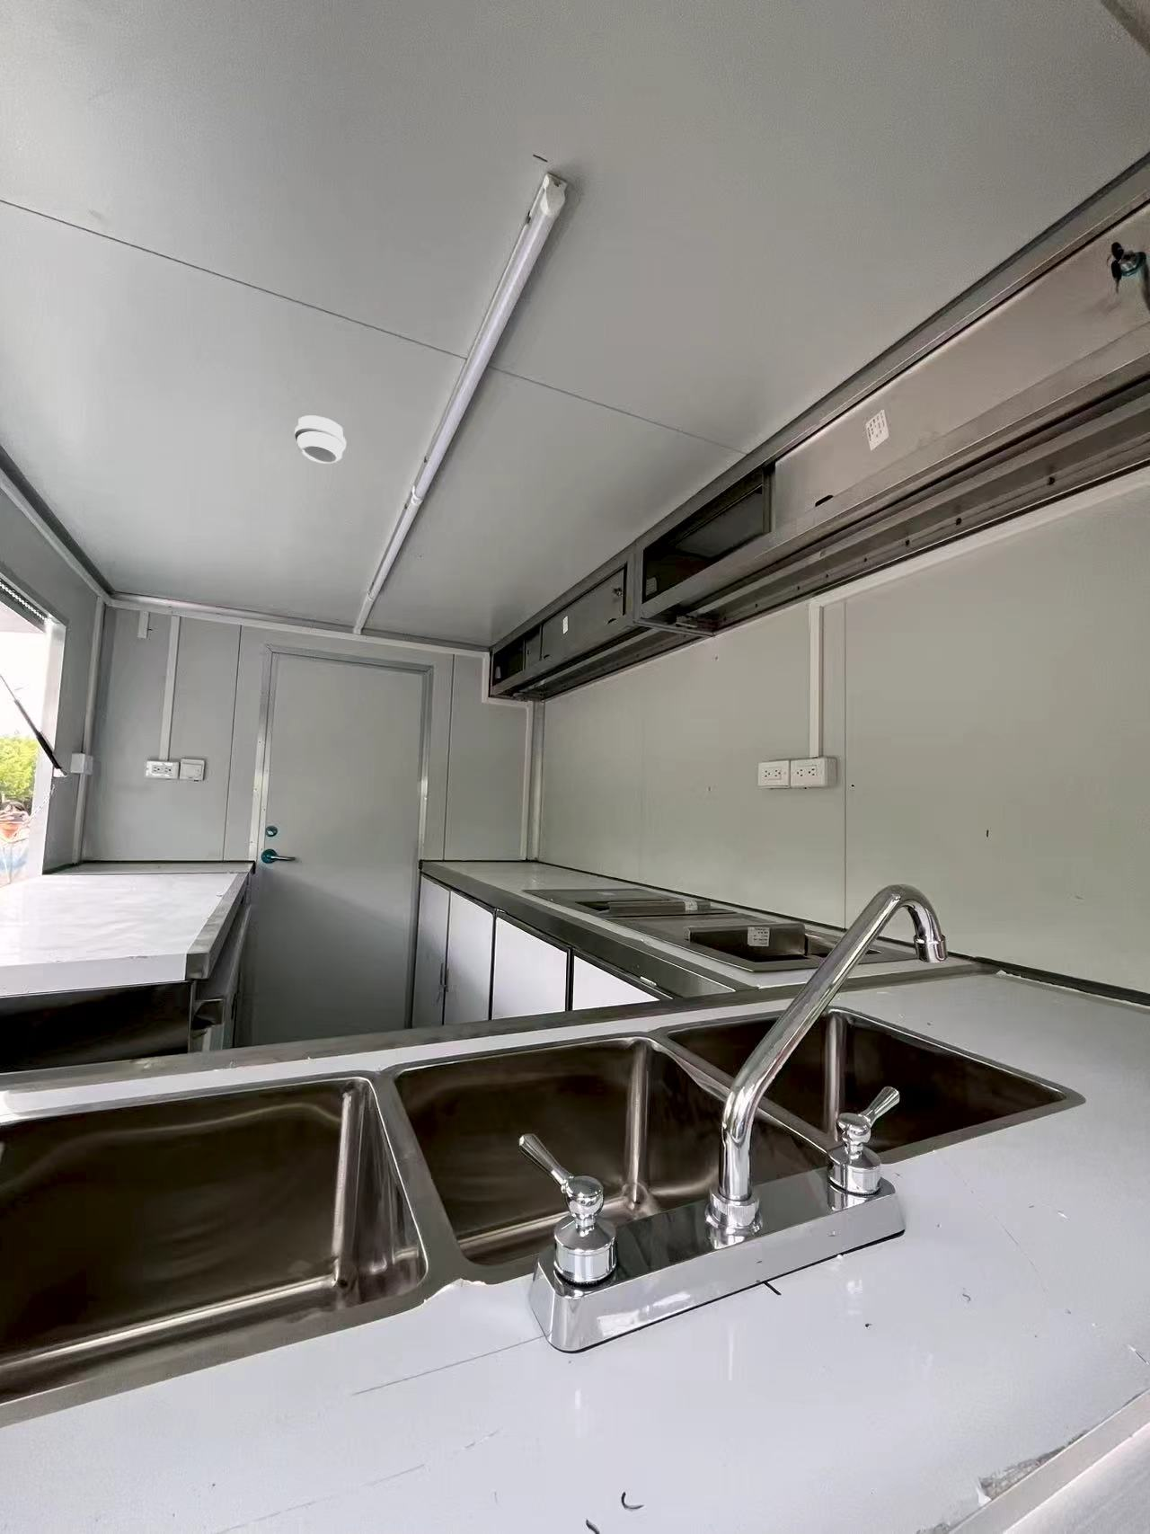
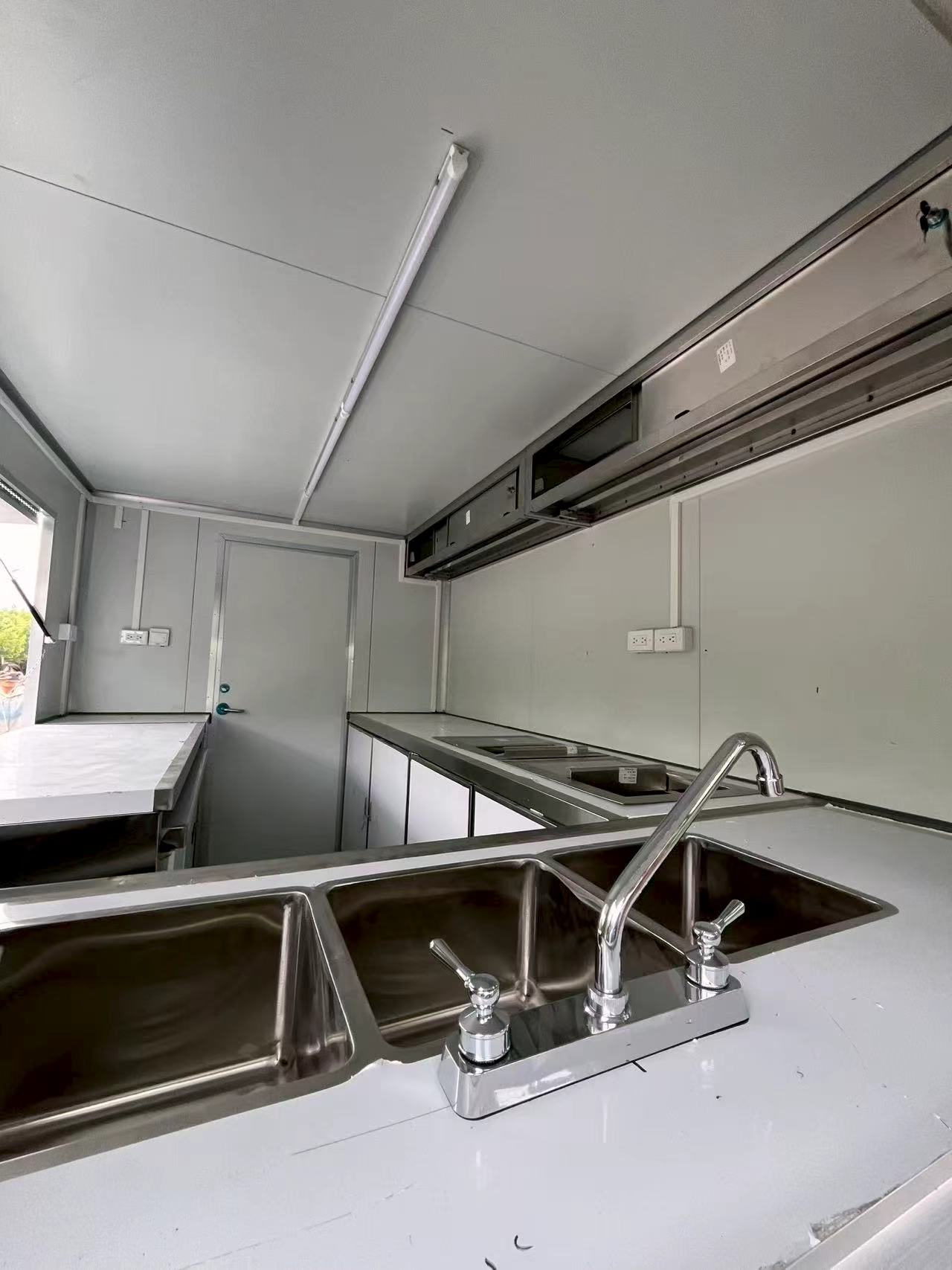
- smoke detector [294,414,347,465]
